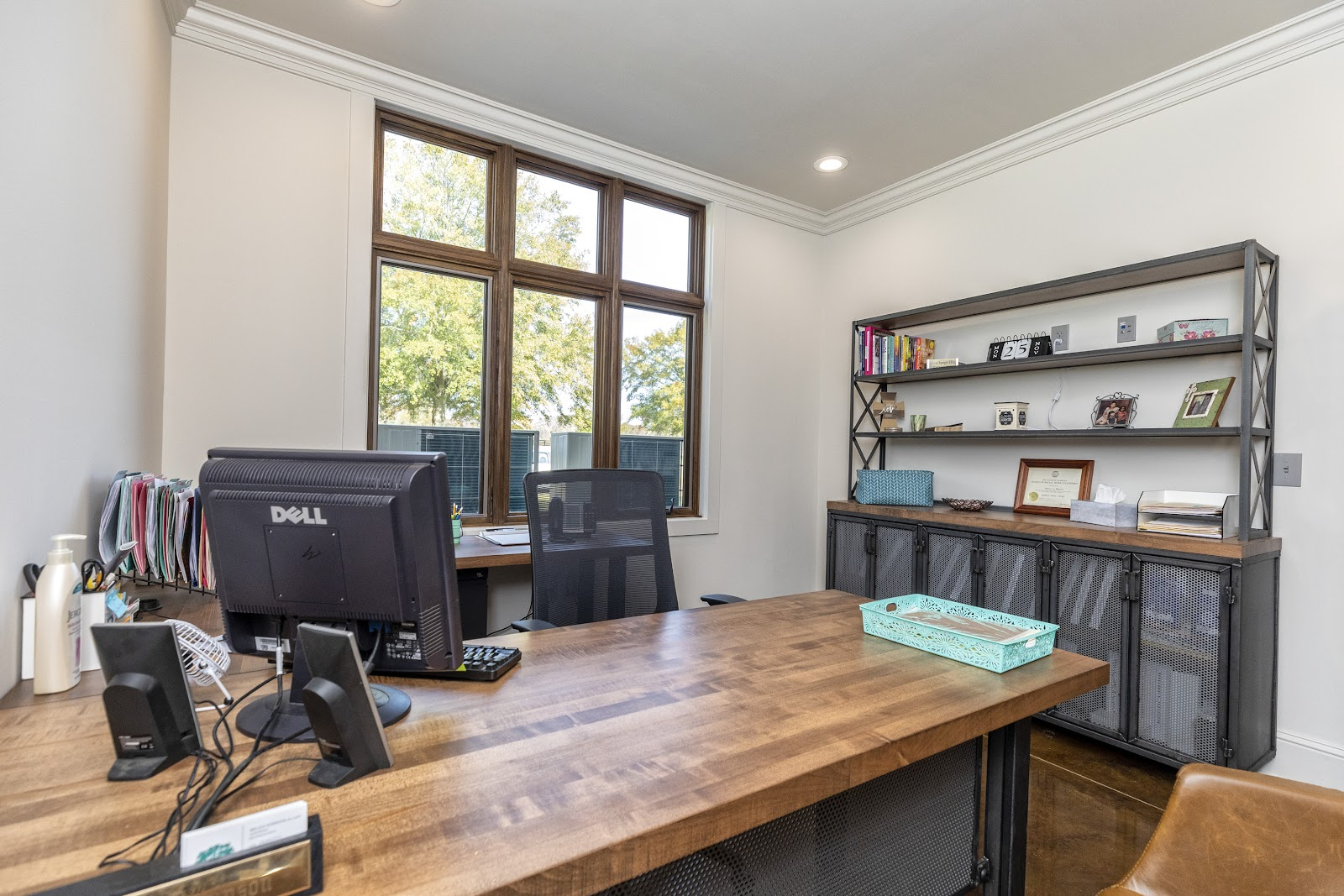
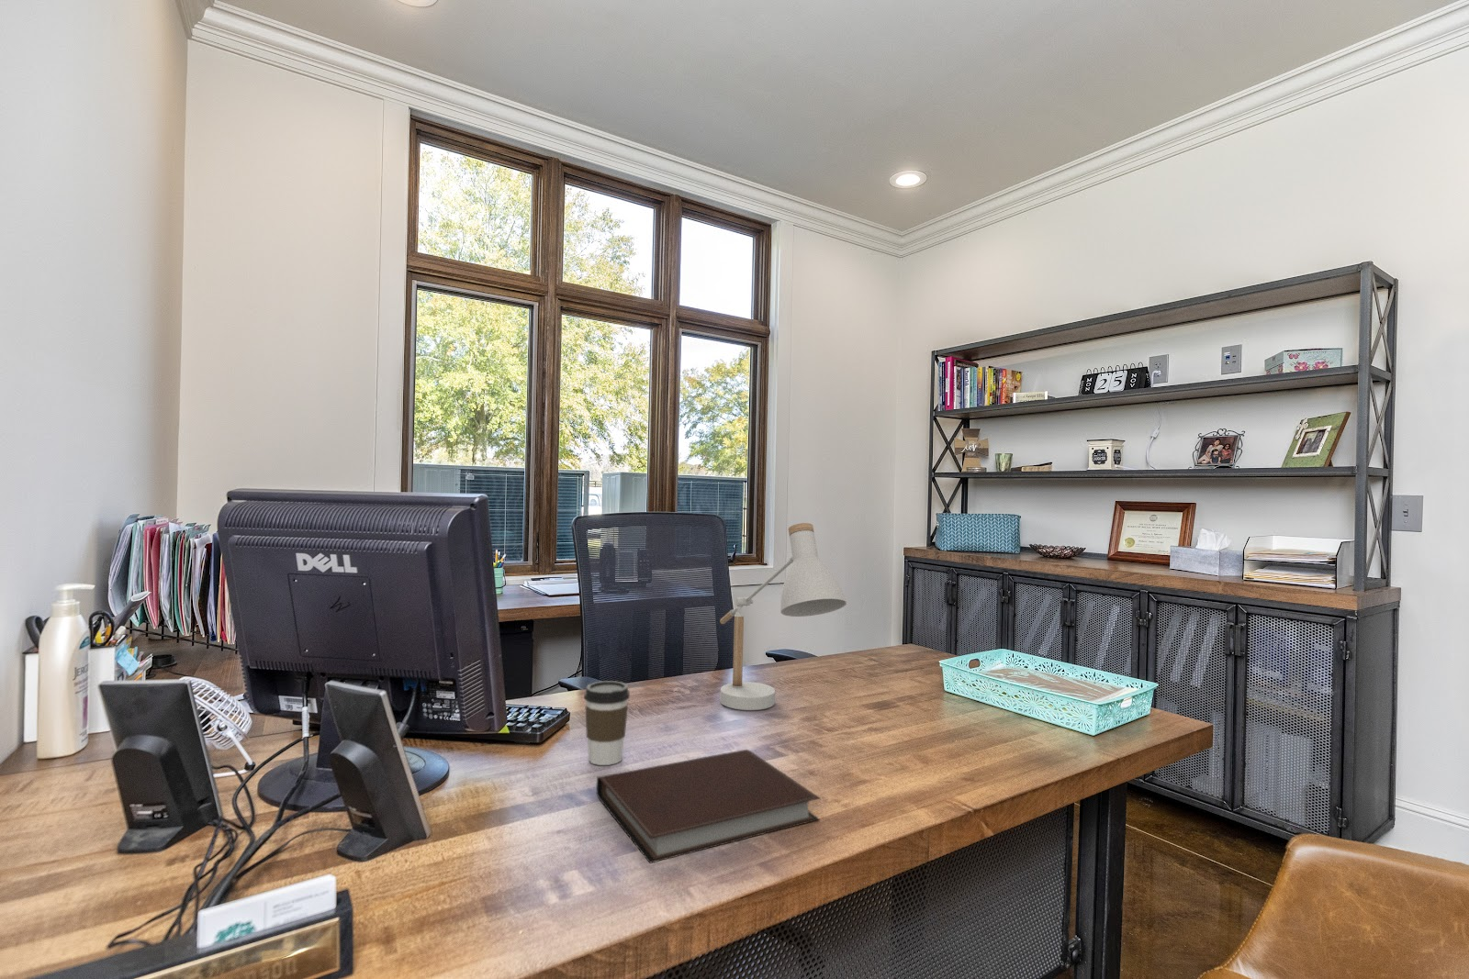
+ notebook [596,748,821,864]
+ desk lamp [719,522,847,711]
+ coffee cup [583,680,631,766]
